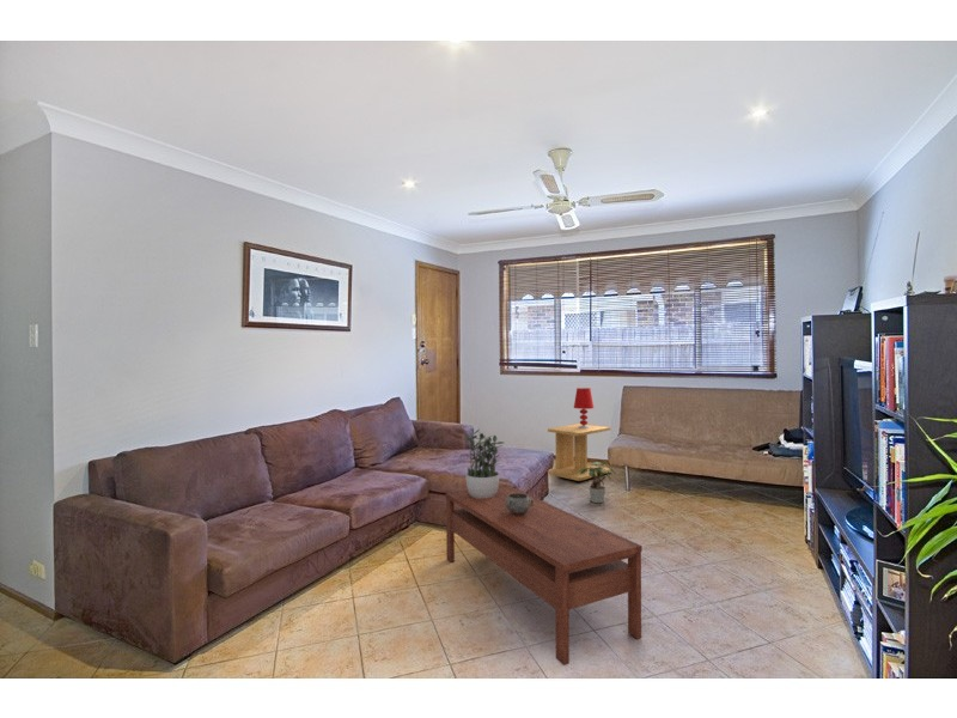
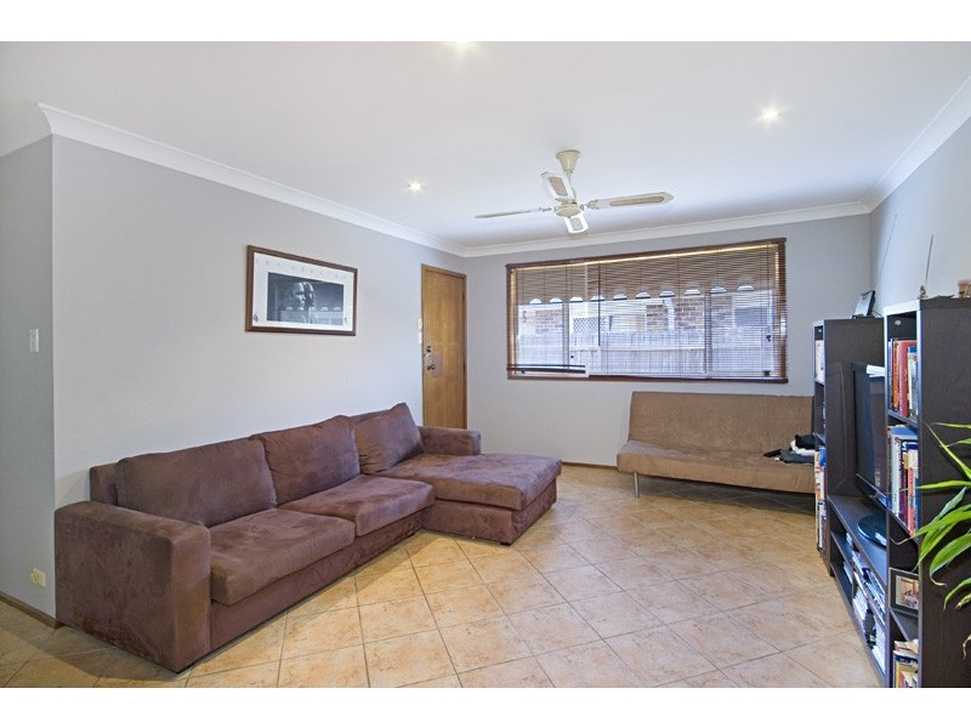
- potted plant [575,461,617,504]
- coffee table [445,483,644,667]
- table lamp [573,387,595,428]
- decorative bowl [506,493,534,515]
- potted plant [463,428,505,499]
- side table [547,422,611,482]
